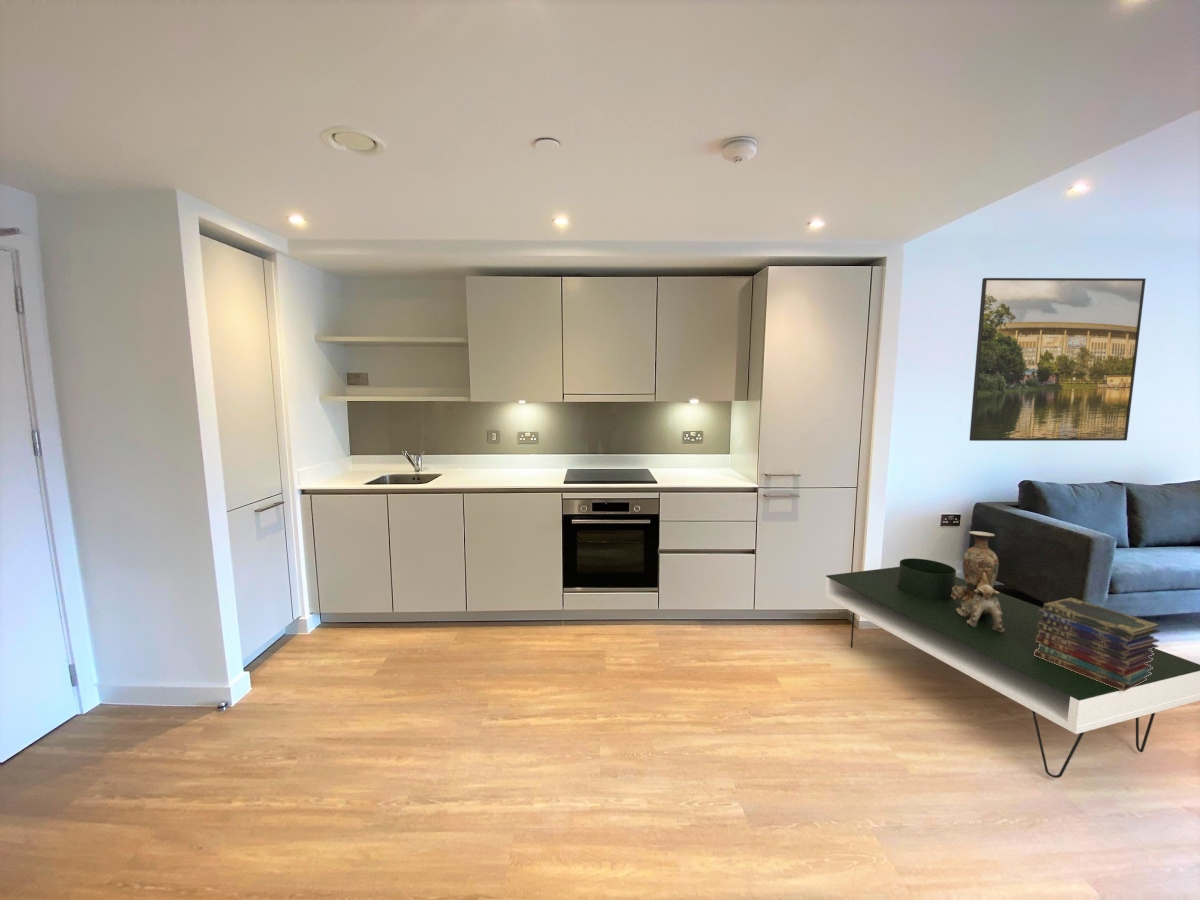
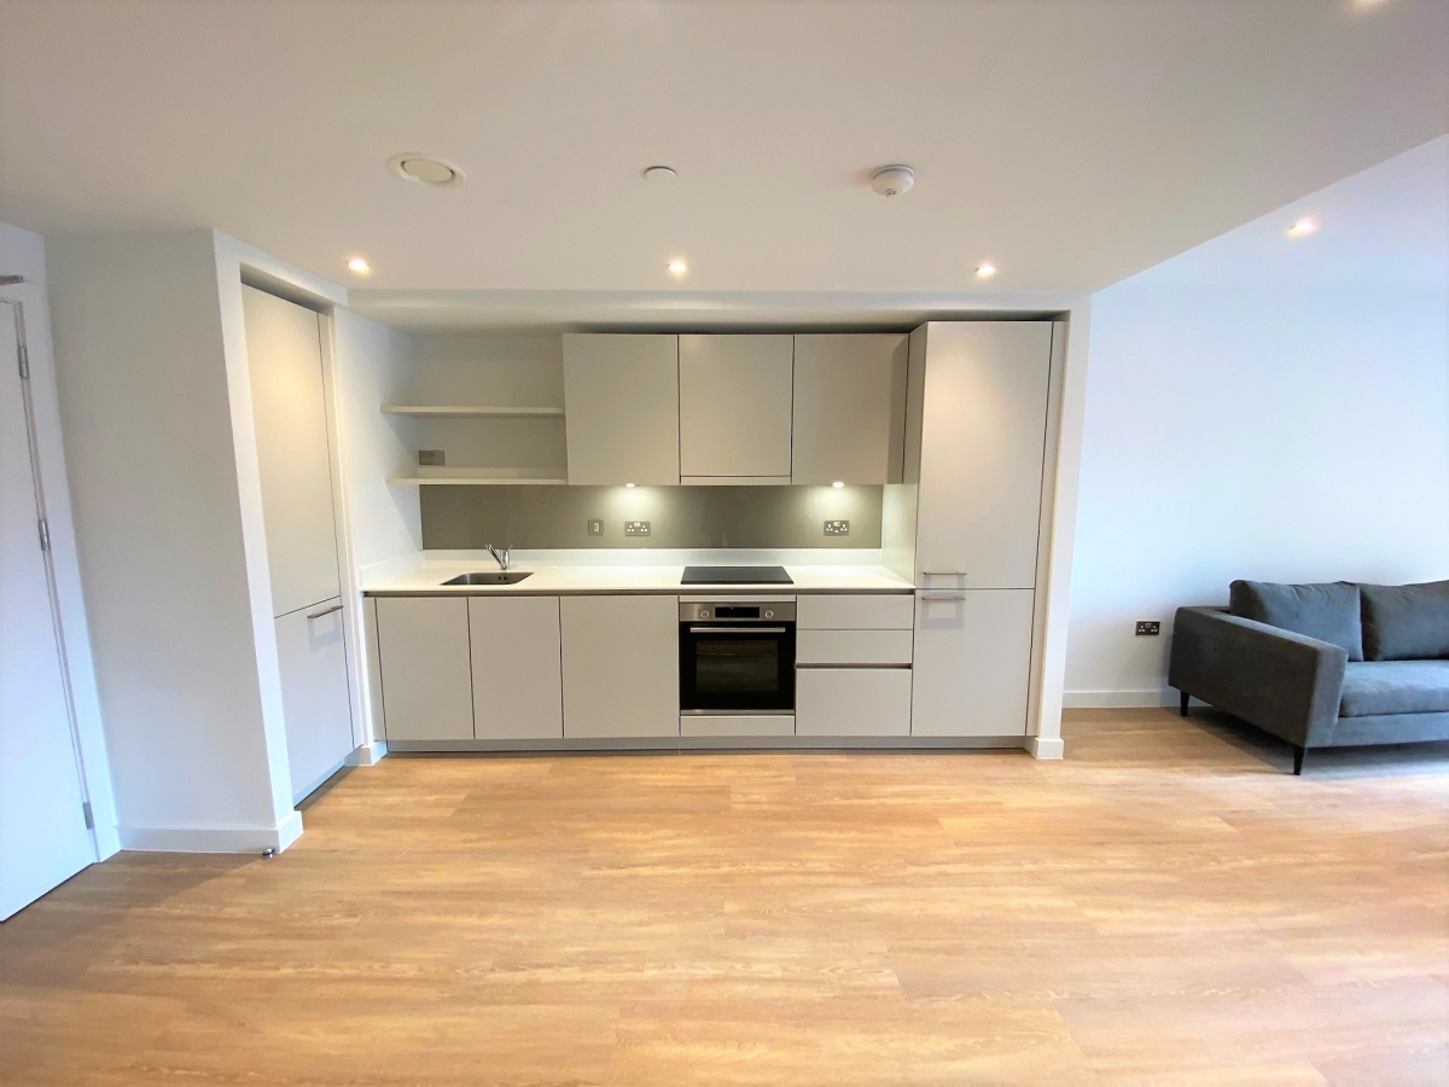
- vase with dog figurine [951,530,1006,634]
- coffee table [824,557,1200,779]
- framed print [968,277,1147,442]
- book stack [1034,596,1162,691]
